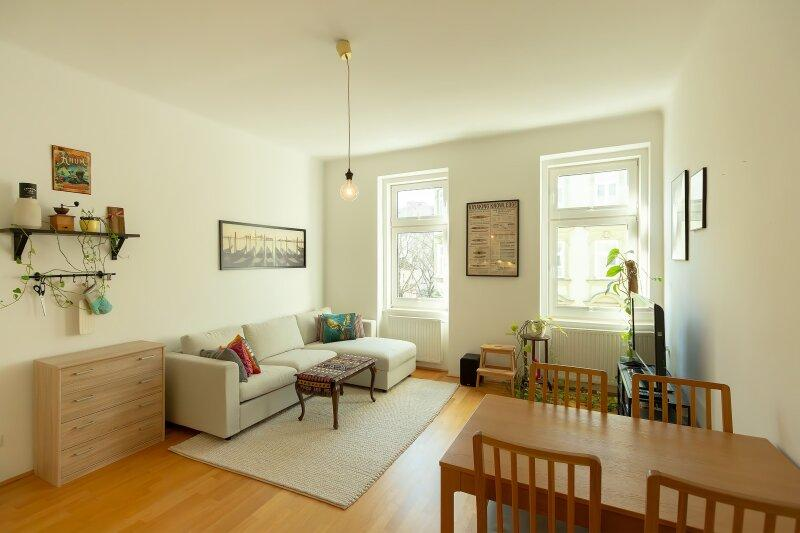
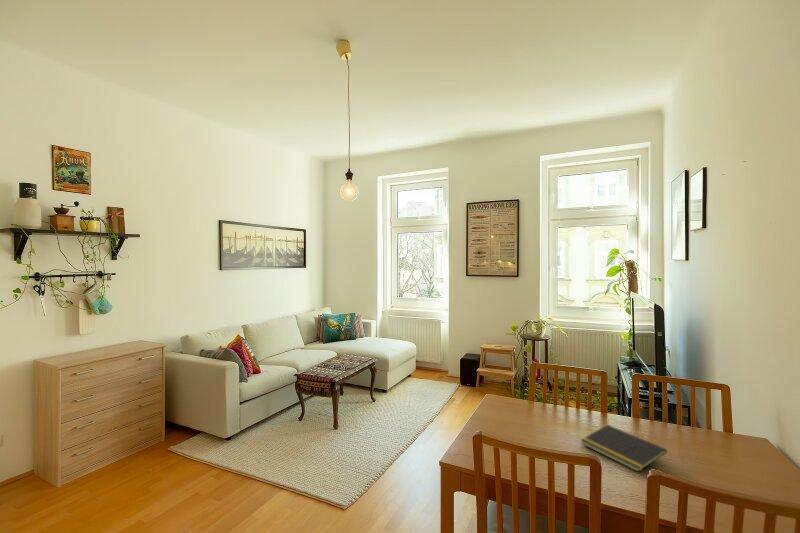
+ notepad [579,424,668,473]
